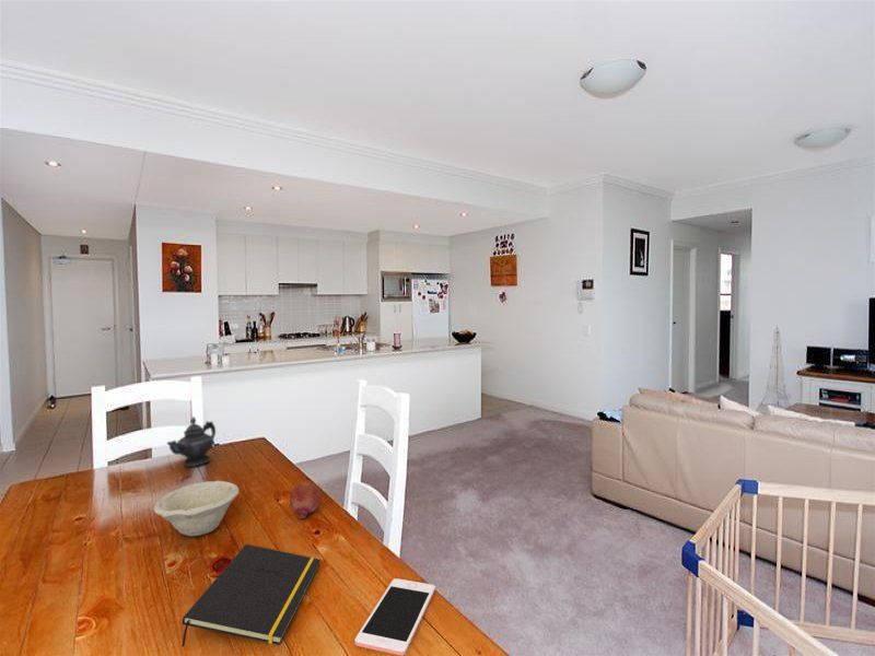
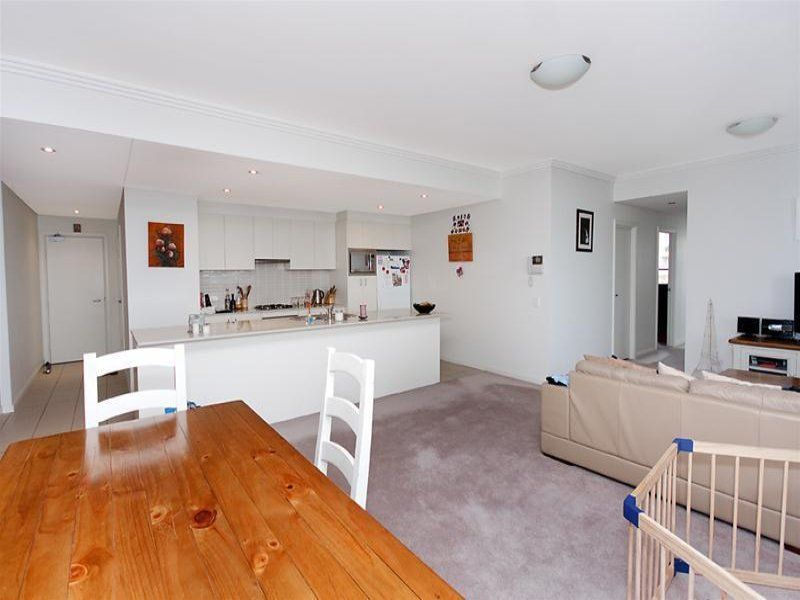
- cell phone [354,577,436,656]
- teapot [166,415,217,468]
- bowl [153,480,240,538]
- notepad [180,543,322,648]
- fruit [289,481,322,520]
